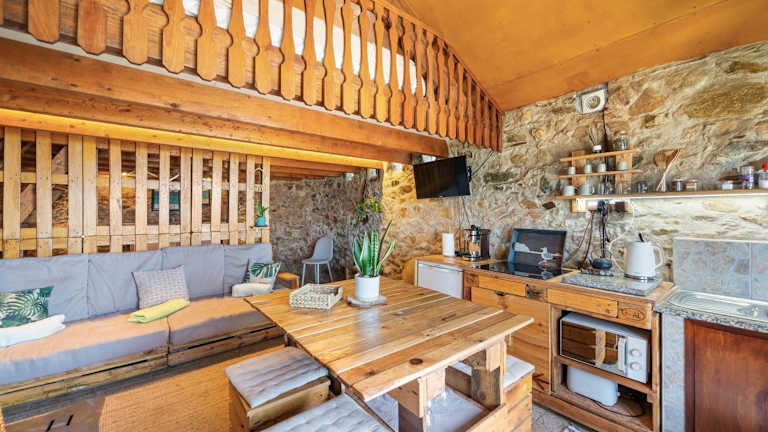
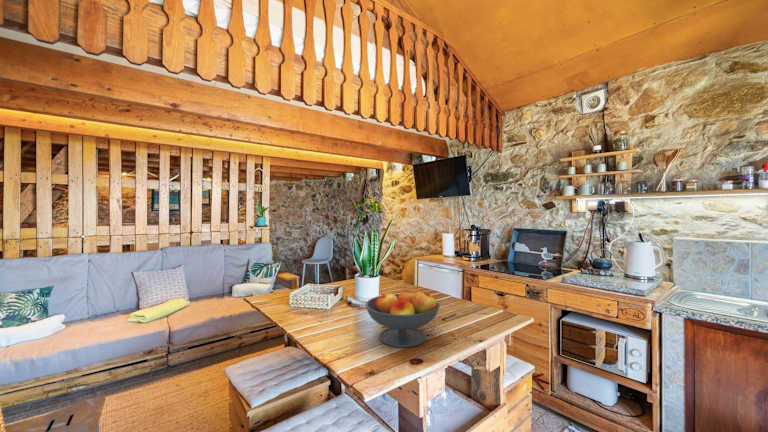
+ fruit bowl [364,289,441,348]
